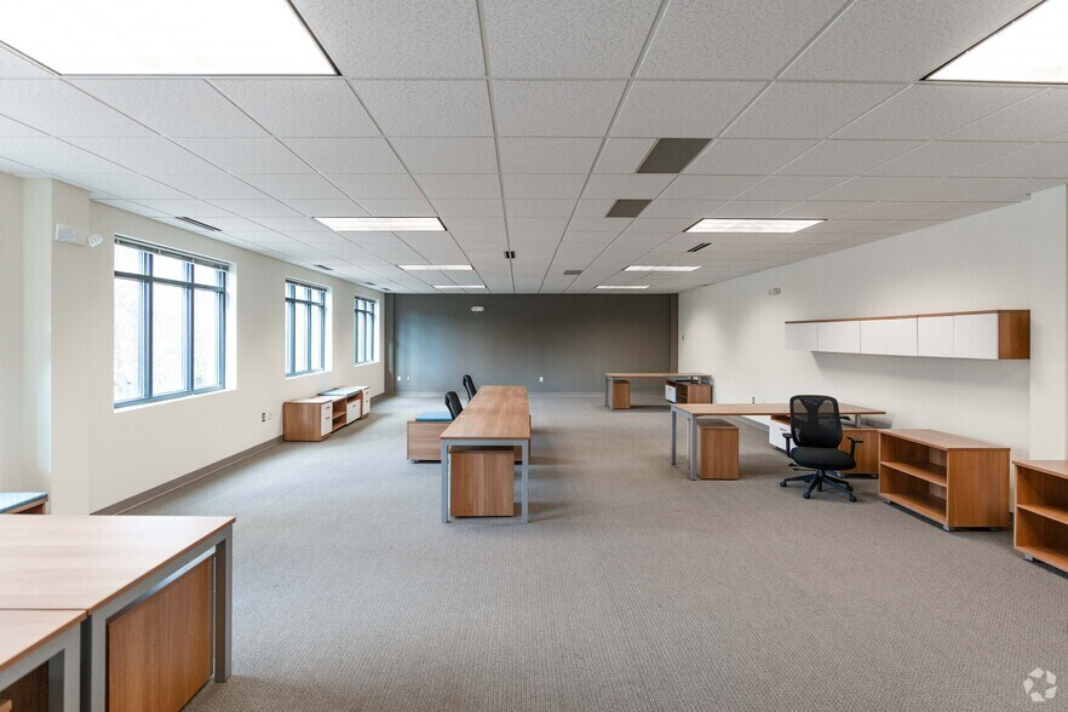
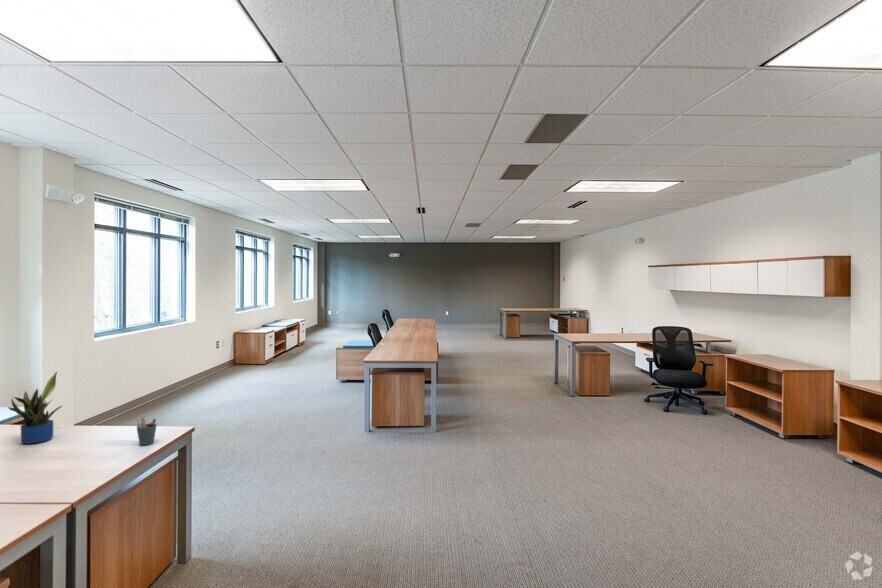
+ pen holder [136,417,158,446]
+ potted plant [7,371,63,445]
